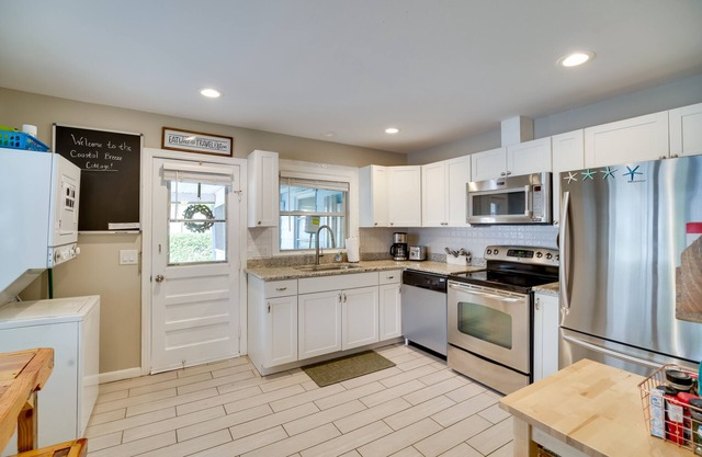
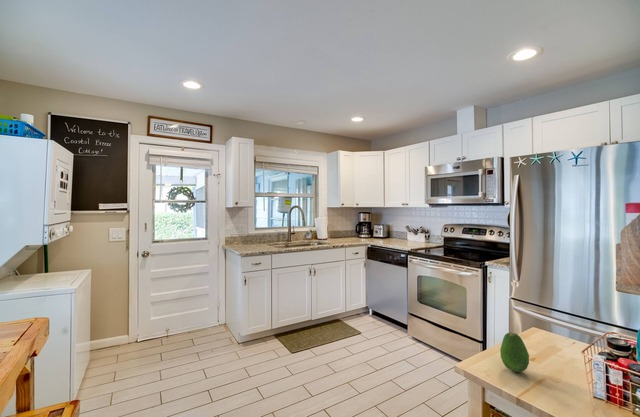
+ fruit [499,332,530,373]
